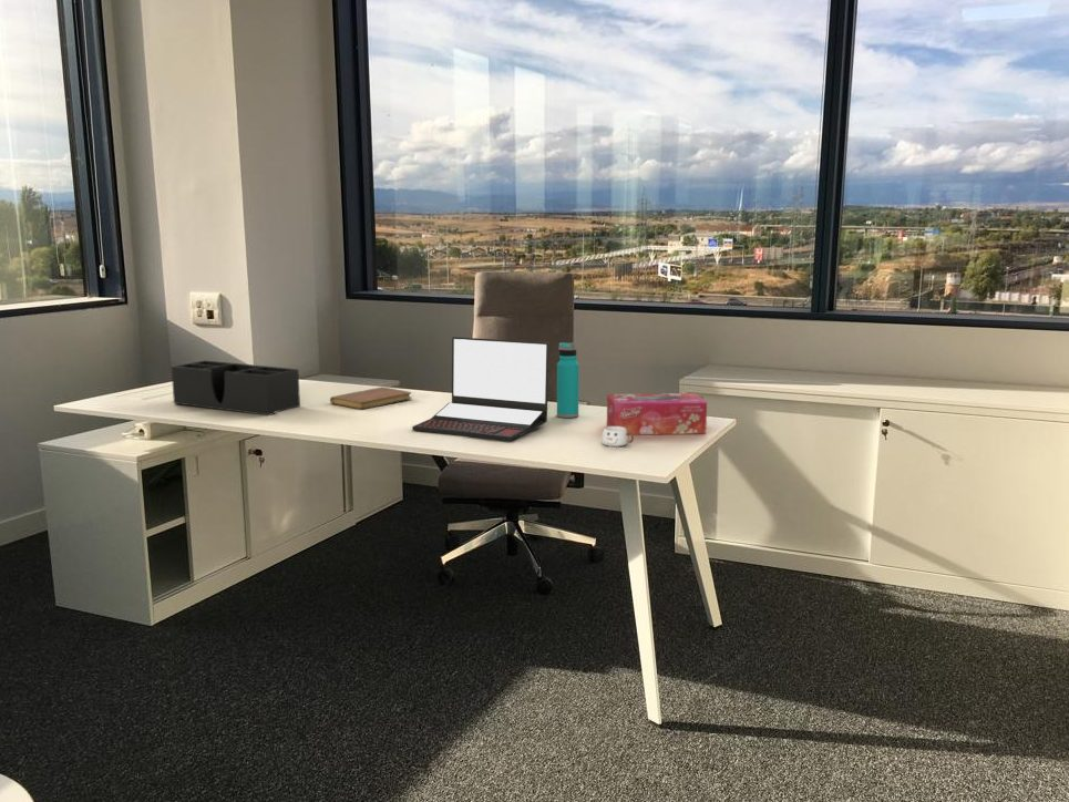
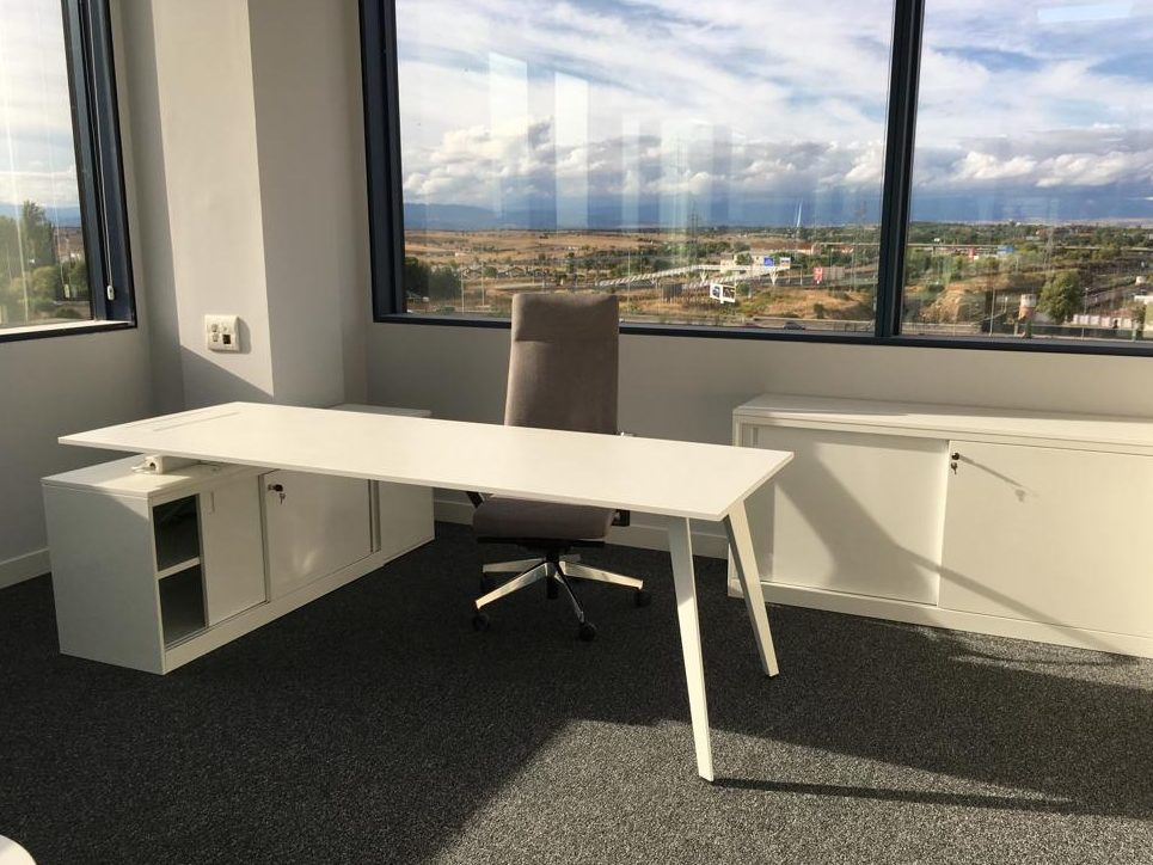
- desk organizer [171,359,301,417]
- water bottle [556,341,580,419]
- tissue box [606,392,708,436]
- mug [600,426,635,451]
- notebook [329,385,413,410]
- laptop [411,336,549,442]
